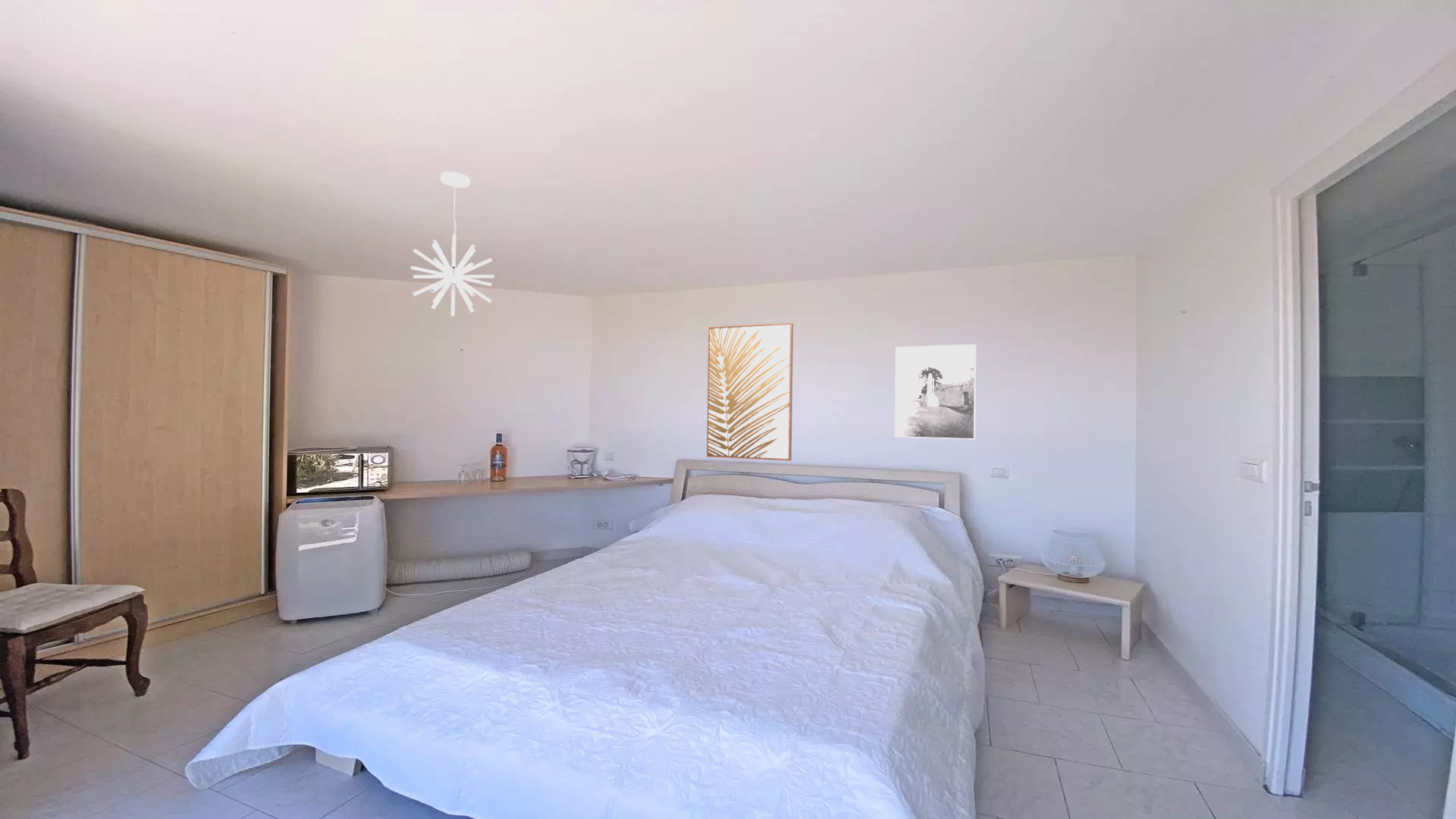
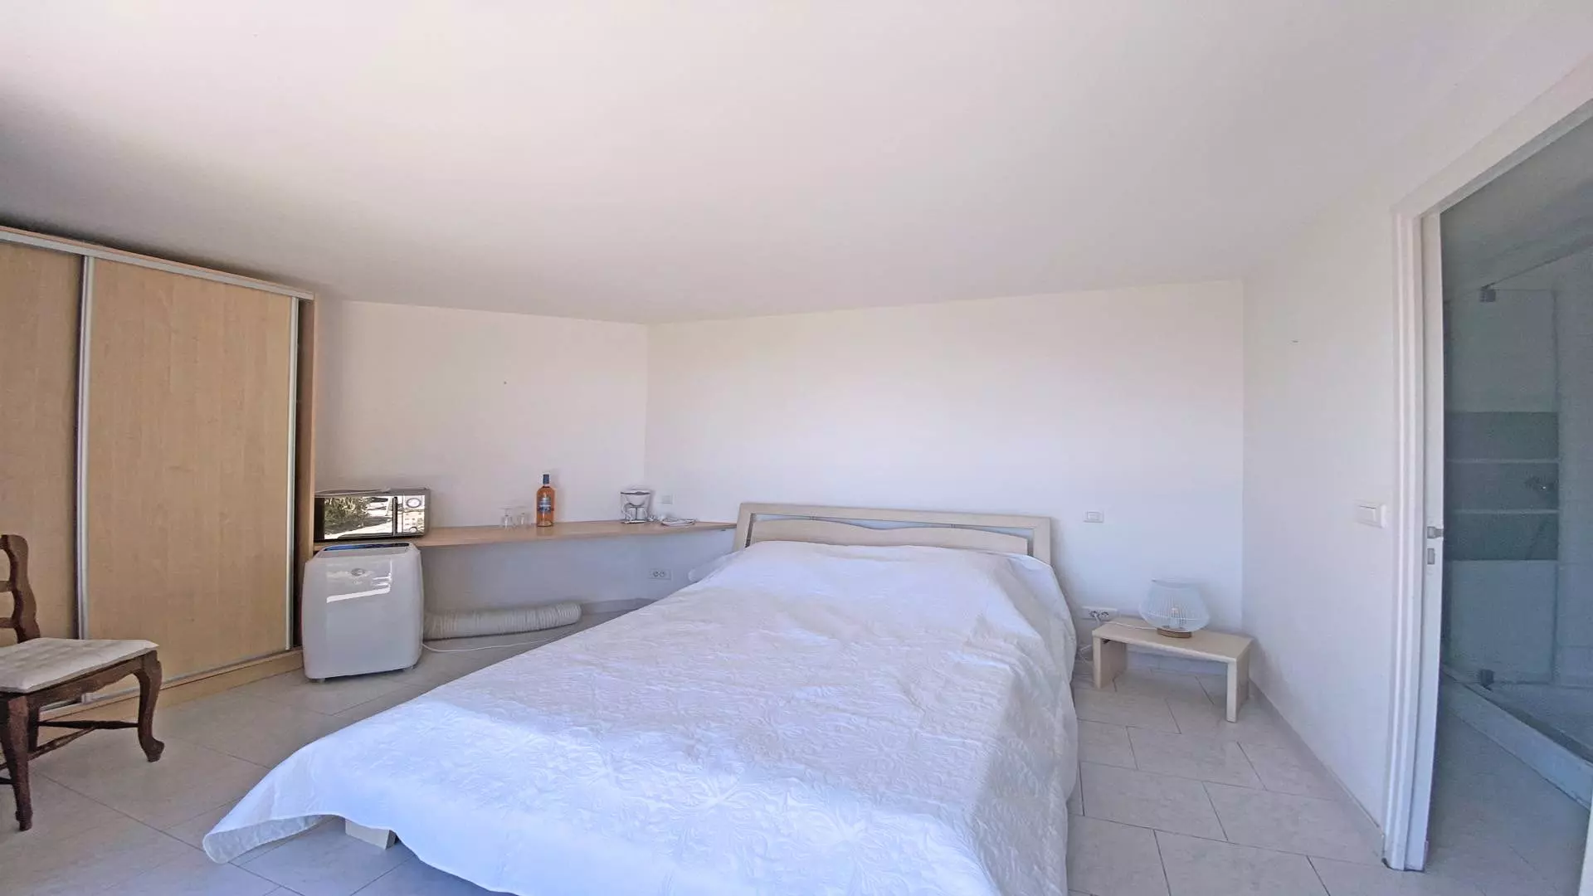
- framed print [894,344,977,440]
- pendant light [410,171,494,316]
- wall art [706,322,794,462]
